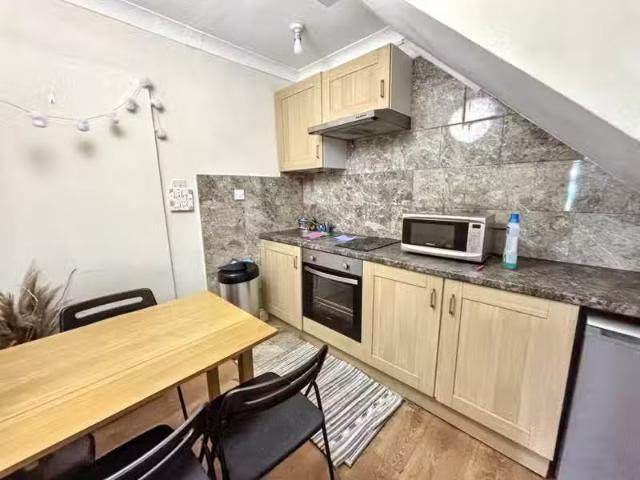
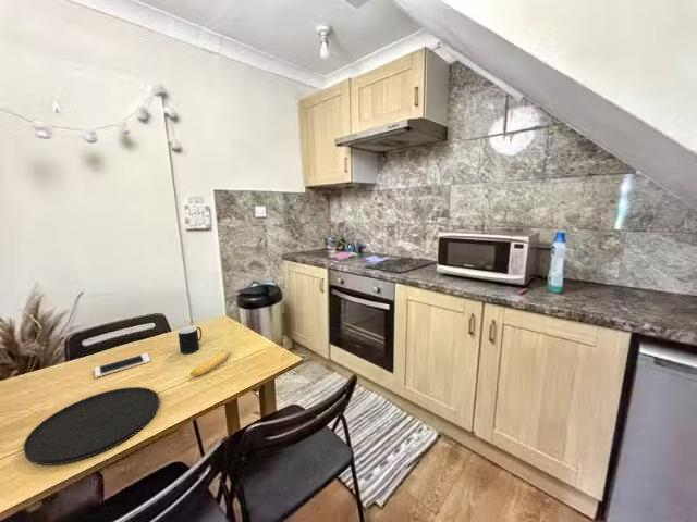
+ banana [189,348,231,377]
+ plate [22,386,161,467]
+ cell phone [94,352,151,378]
+ cup [176,326,203,355]
